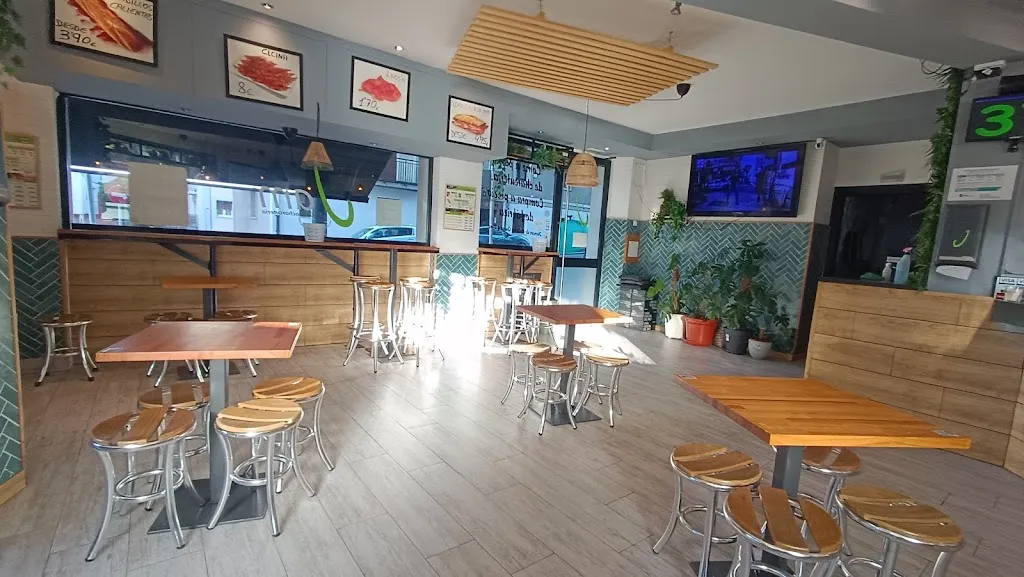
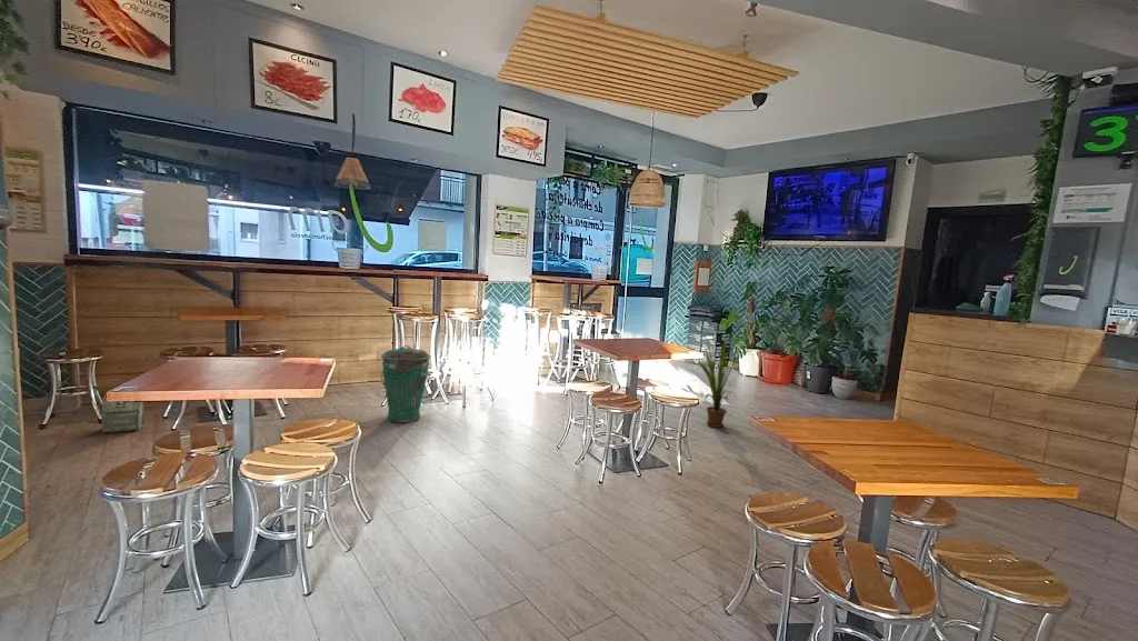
+ trash can [380,344,431,423]
+ house plant [696,332,750,429]
+ bag [101,395,144,434]
